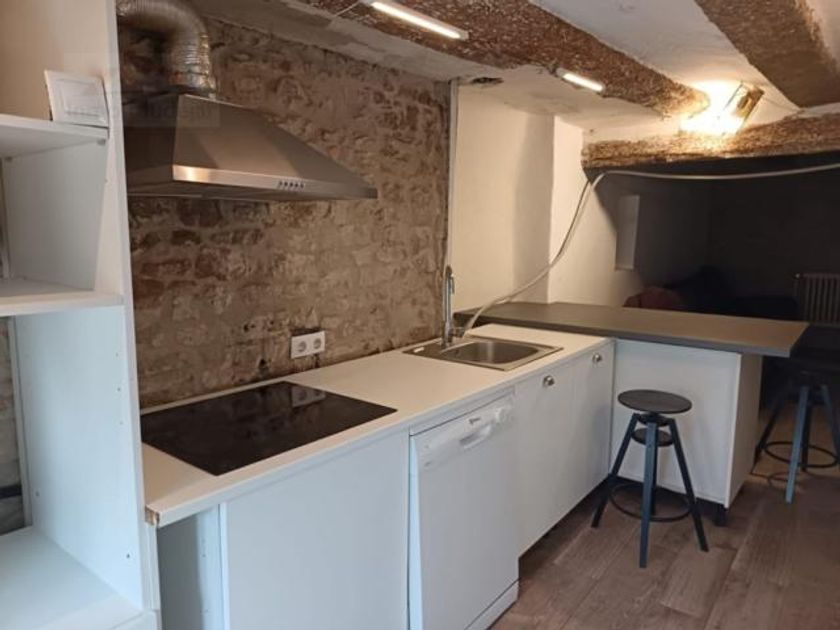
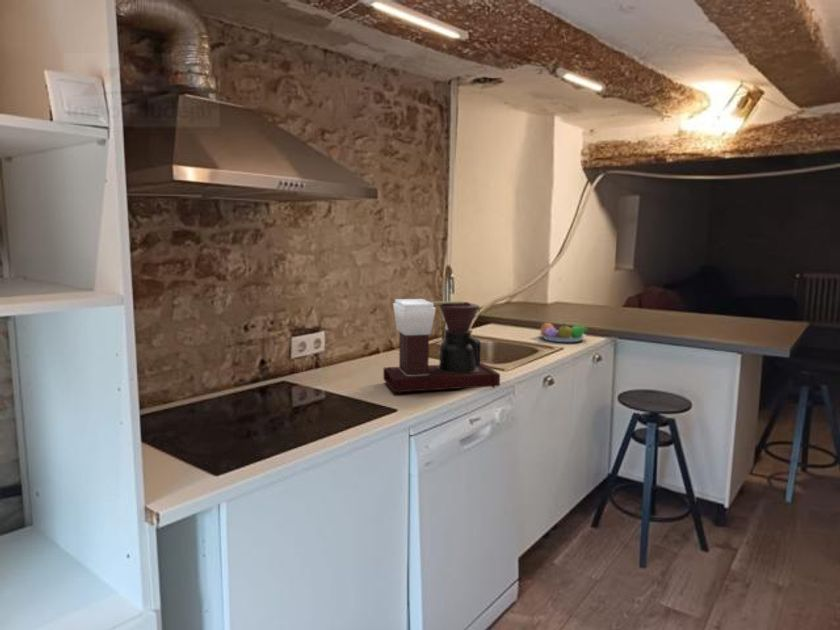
+ fruit bowl [538,322,589,343]
+ coffee maker [382,298,501,395]
